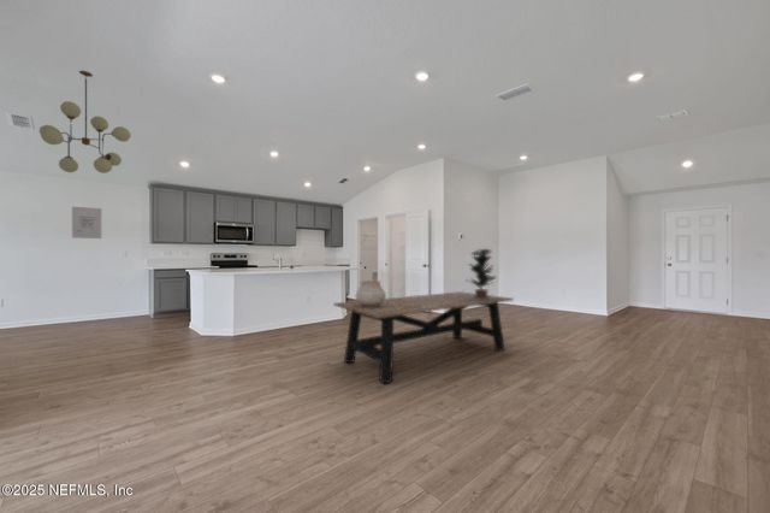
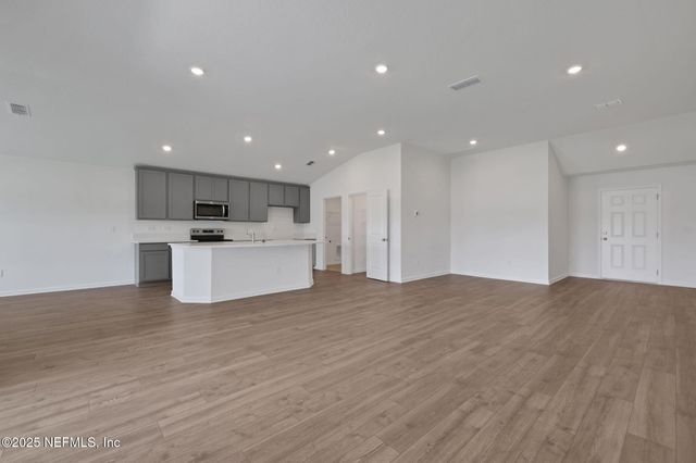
- ceramic pot [355,279,387,307]
- wall art [71,206,102,240]
- chandelier [38,70,132,175]
- potted plant [463,248,498,300]
- dining table [332,290,515,384]
